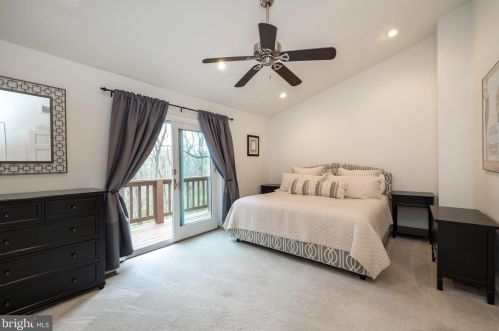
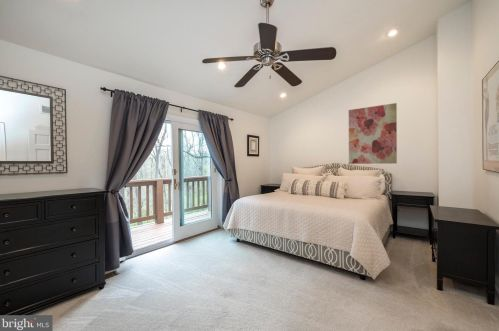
+ wall art [348,102,398,165]
